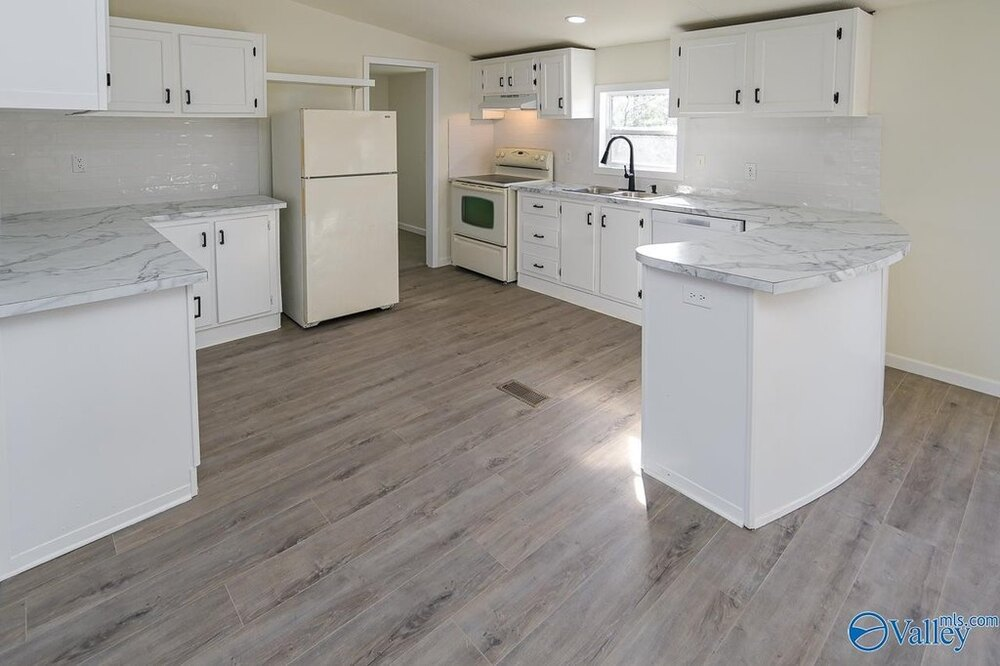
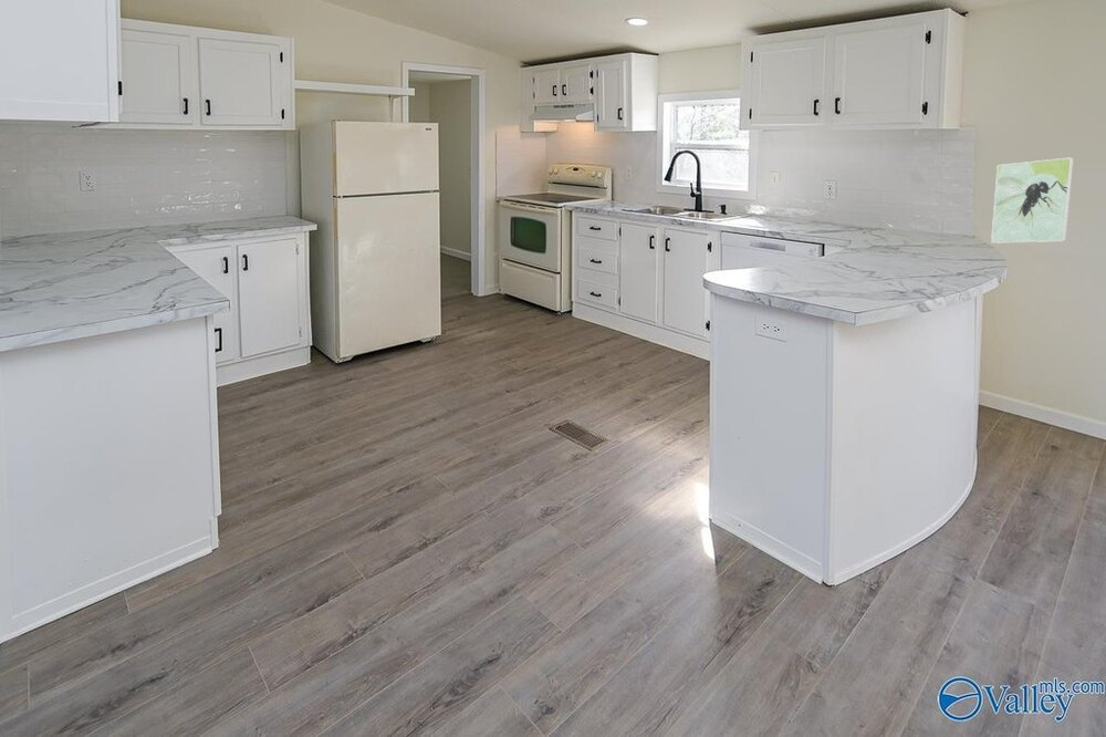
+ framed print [990,156,1074,245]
